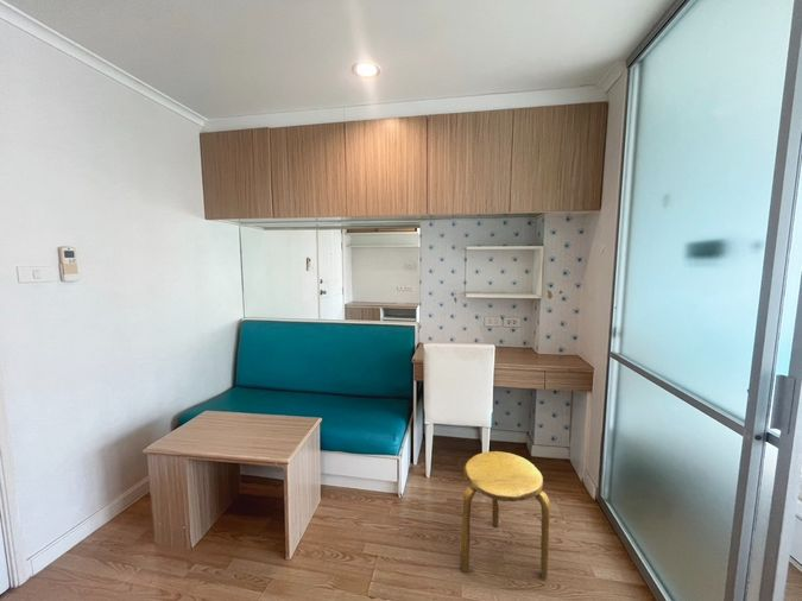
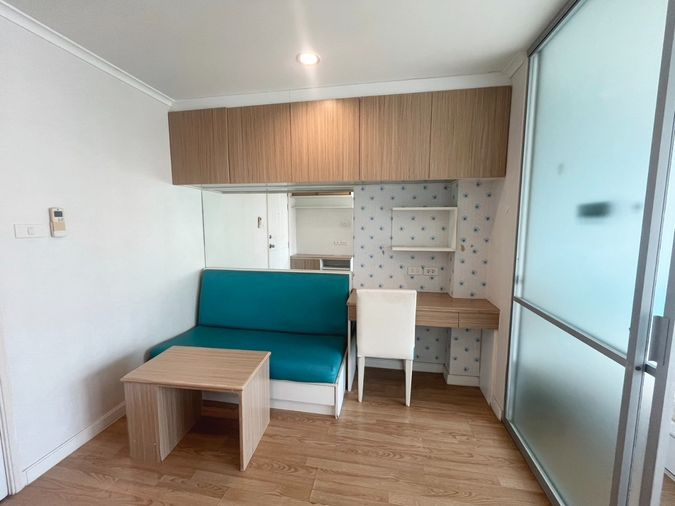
- stool [459,450,551,582]
